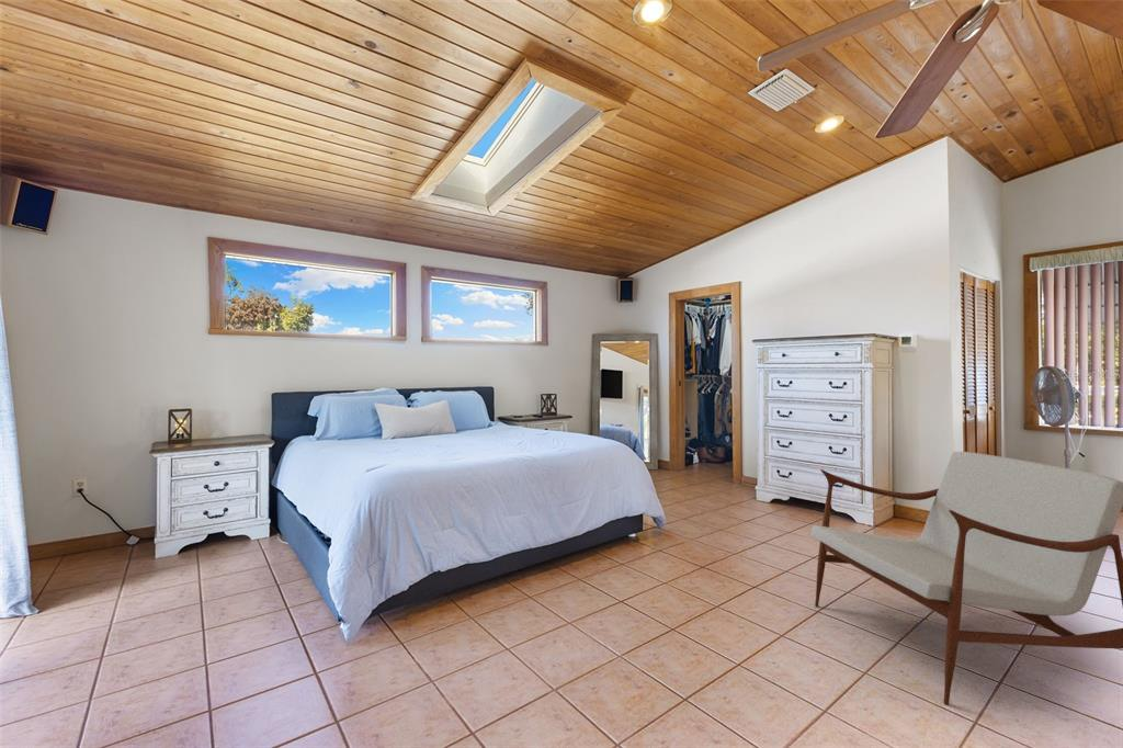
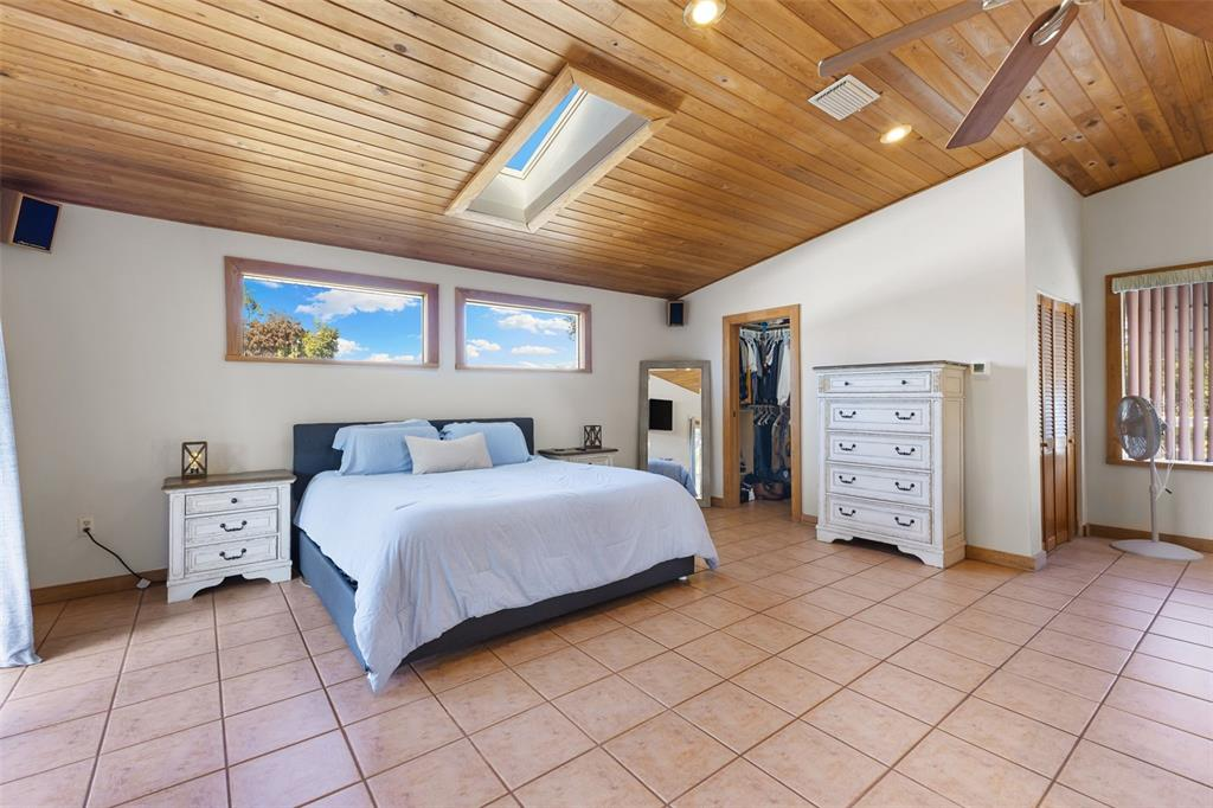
- armchair [809,451,1123,706]
